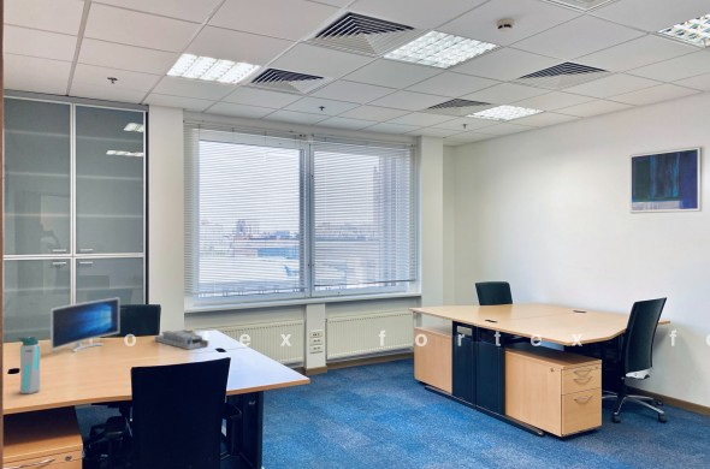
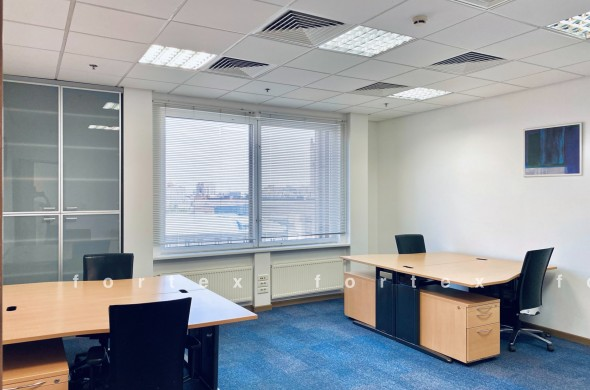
- monitor [49,296,120,354]
- desk organizer [154,328,209,351]
- water bottle [17,334,42,394]
